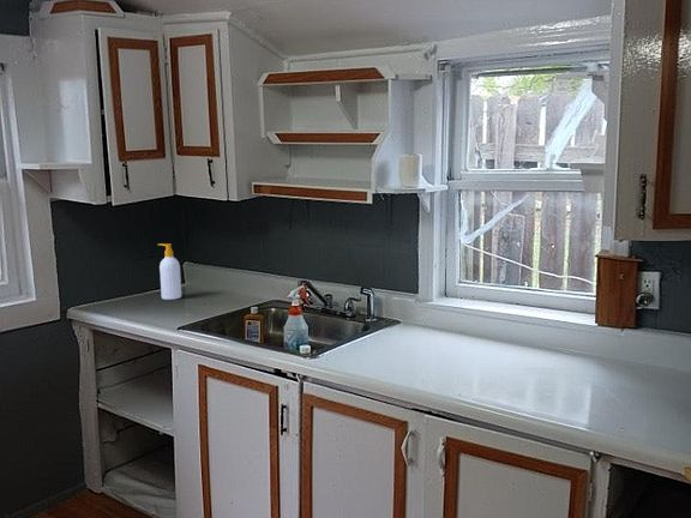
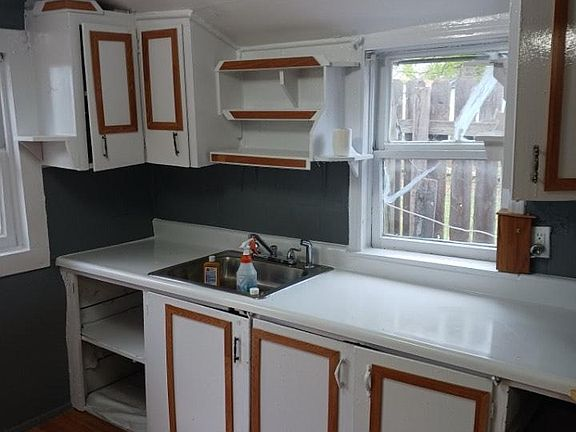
- soap bottle [157,242,182,301]
